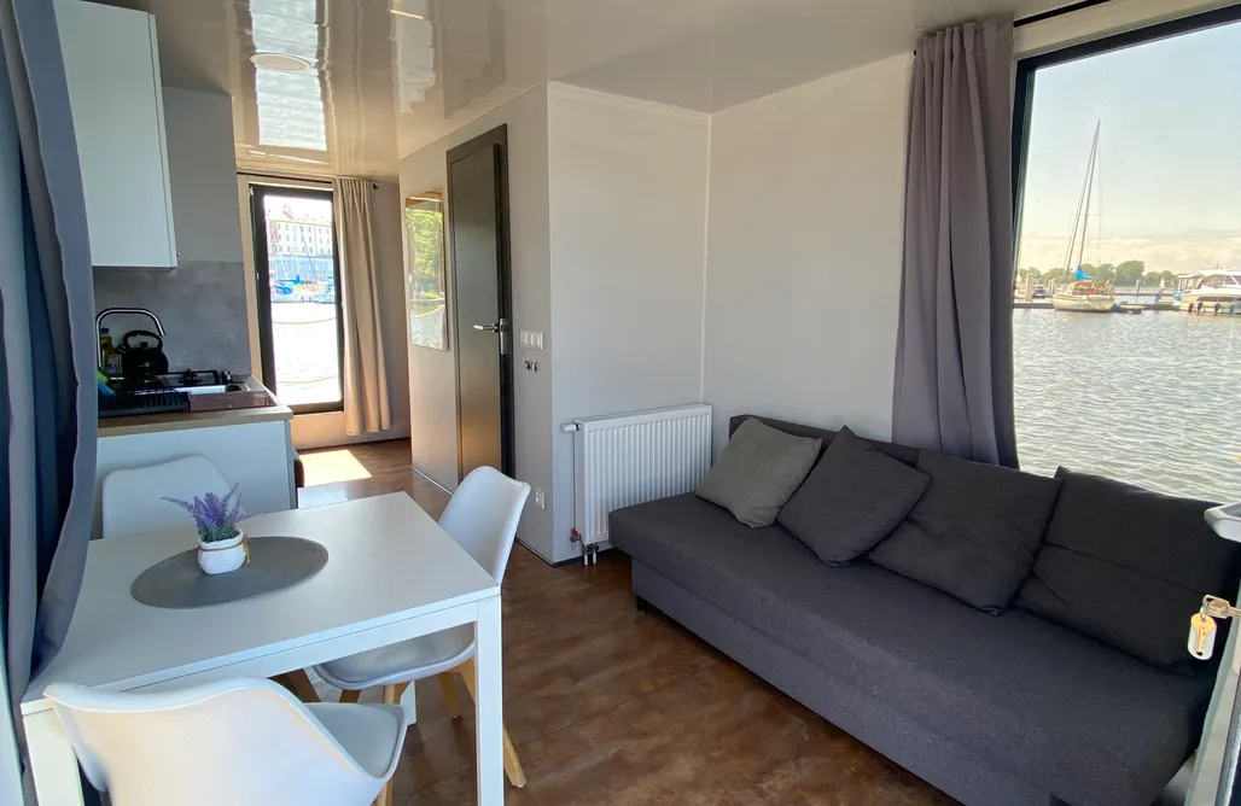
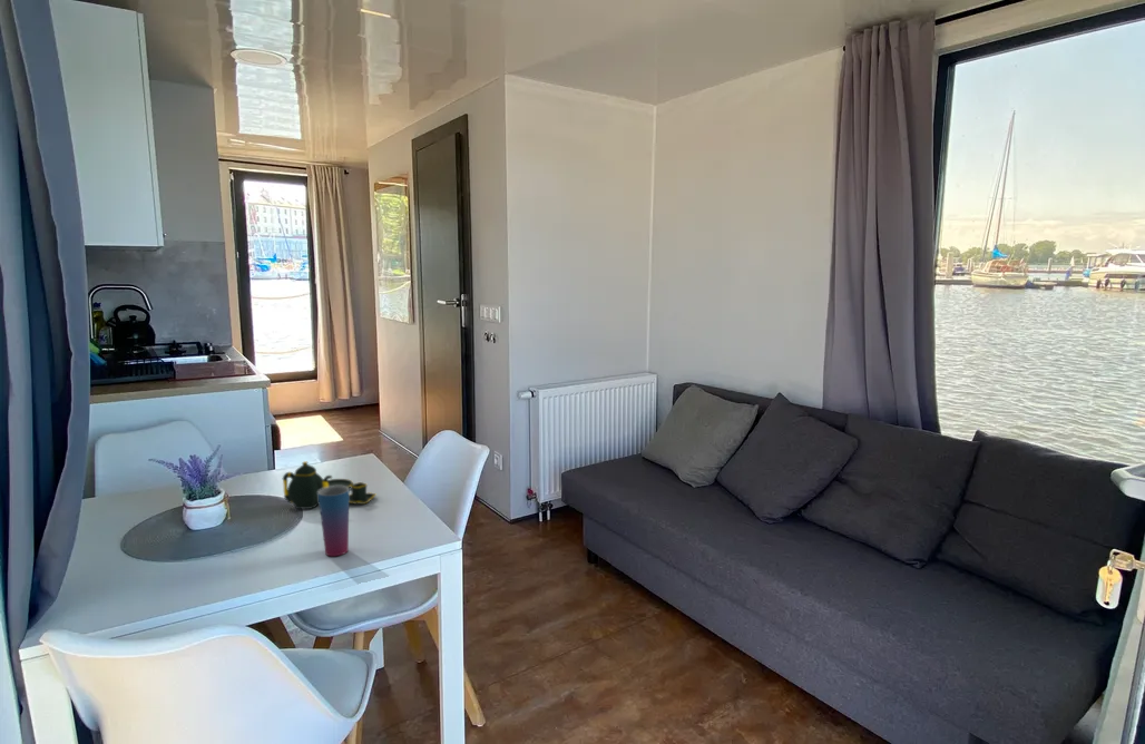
+ teapot [282,460,378,510]
+ cup [317,486,350,557]
